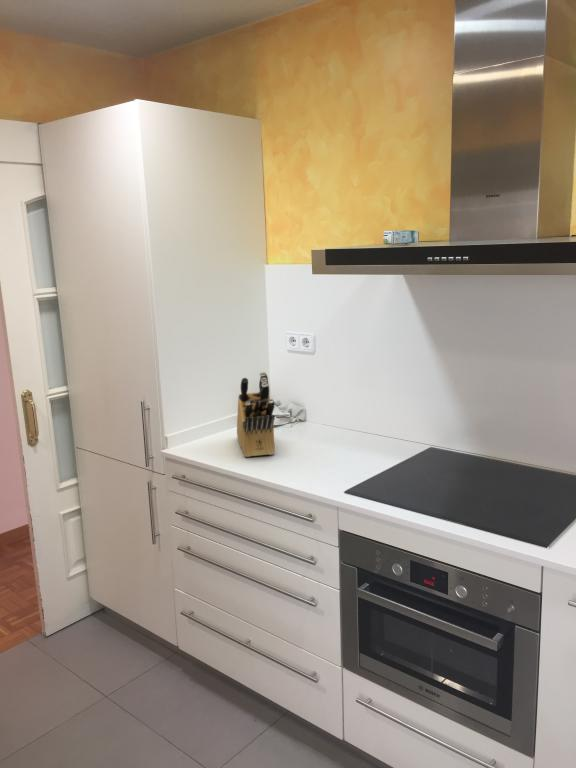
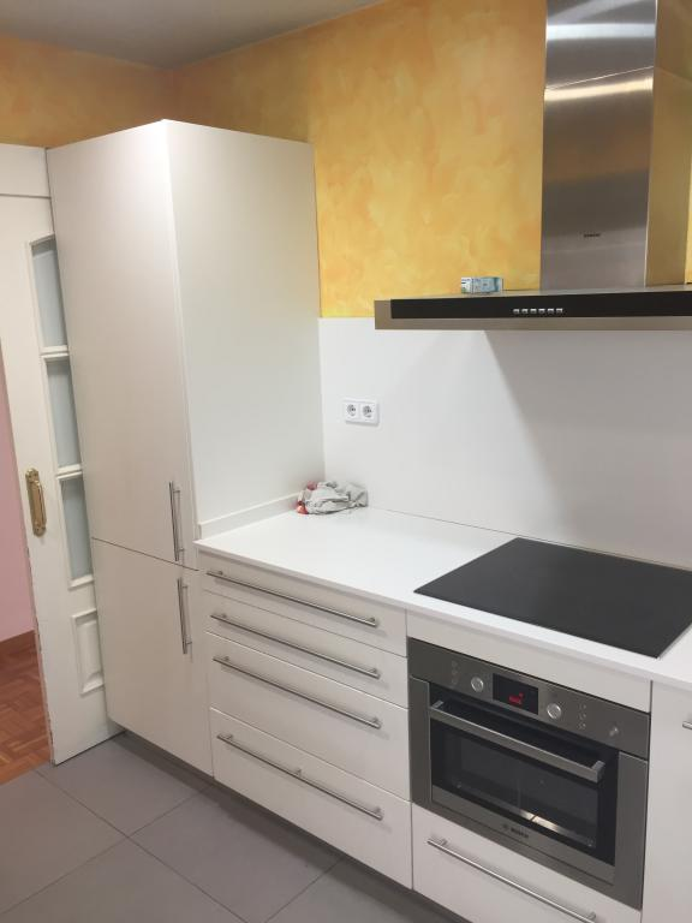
- knife block [236,371,276,458]
